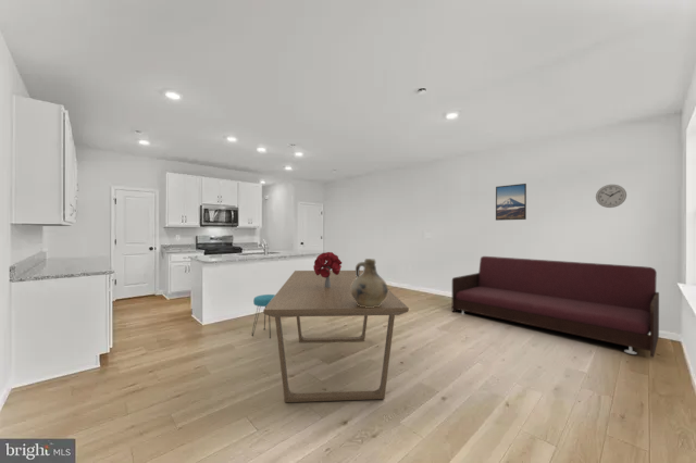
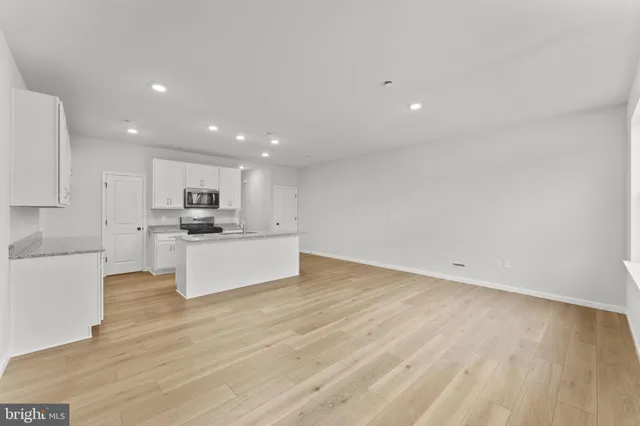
- sofa [451,255,660,359]
- dining table [262,270,410,403]
- ceramic jug [351,258,389,308]
- stool [251,293,276,339]
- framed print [495,183,527,222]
- bouquet [312,251,343,288]
- wall clock [595,184,627,209]
